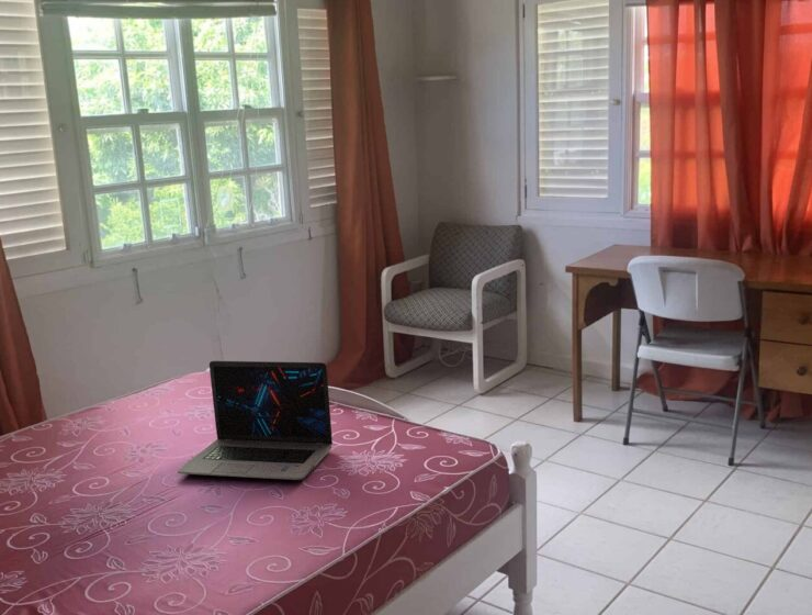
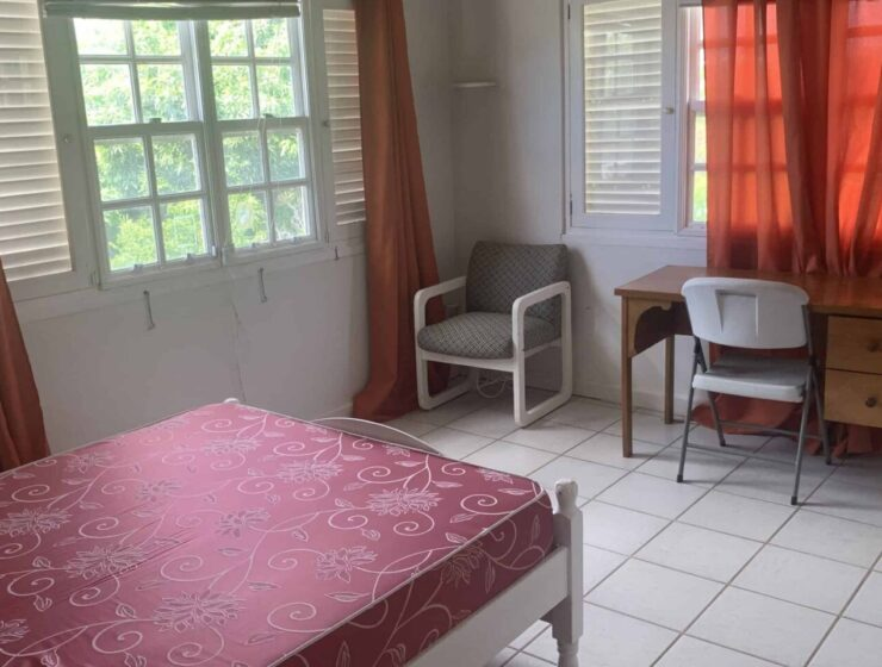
- laptop [177,360,334,481]
